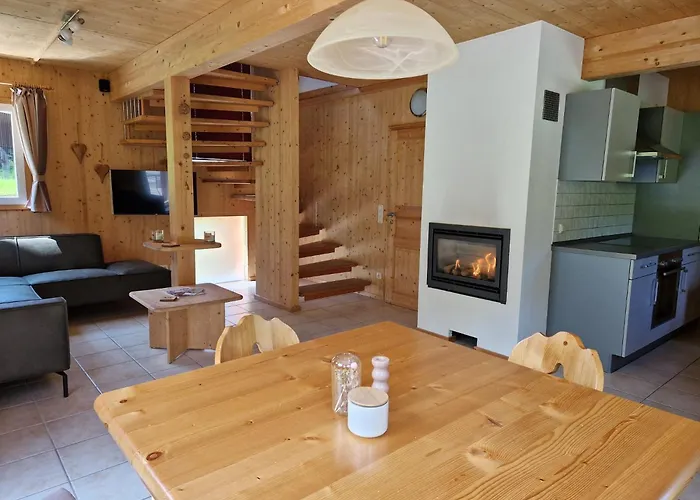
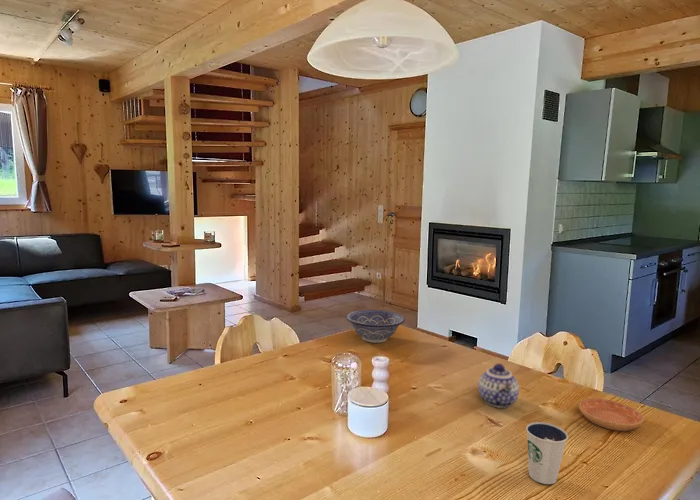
+ teapot [477,363,520,409]
+ saucer [578,398,645,432]
+ decorative bowl [345,309,406,344]
+ dixie cup [525,421,569,485]
